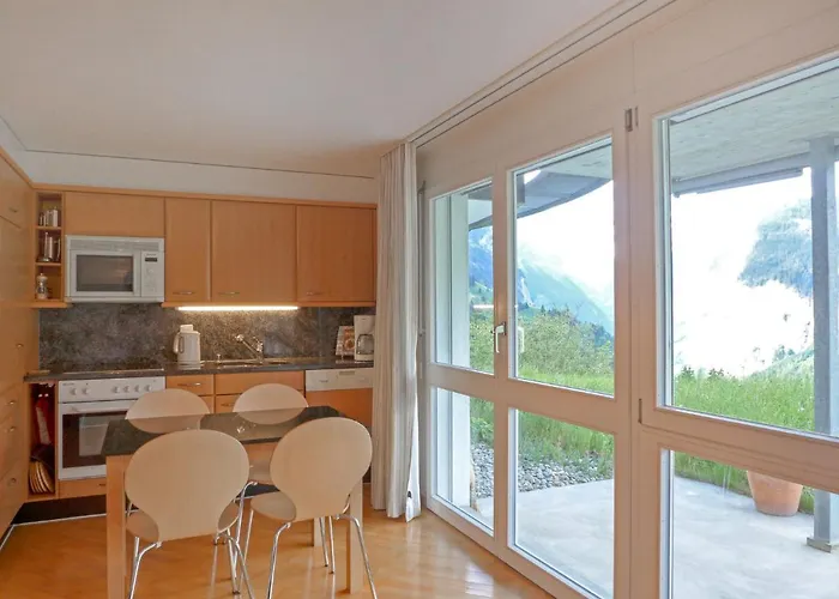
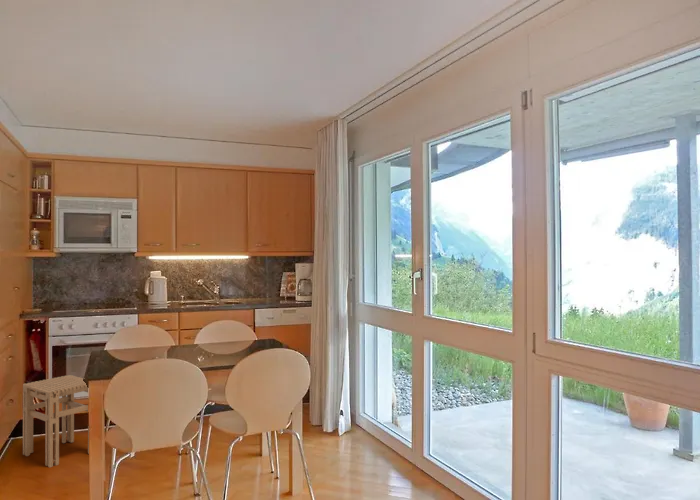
+ stool [22,374,90,468]
